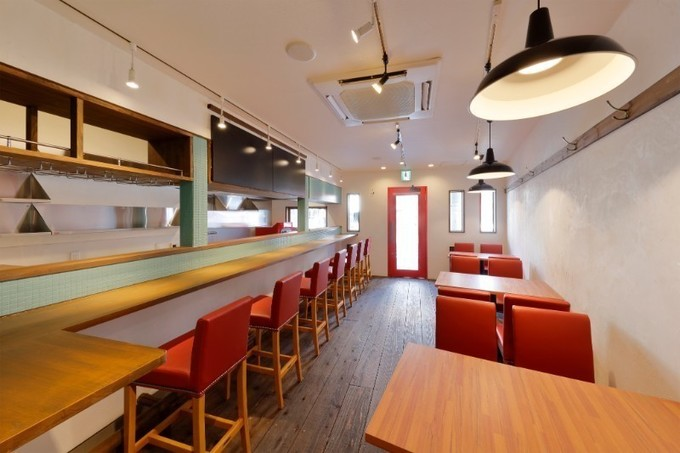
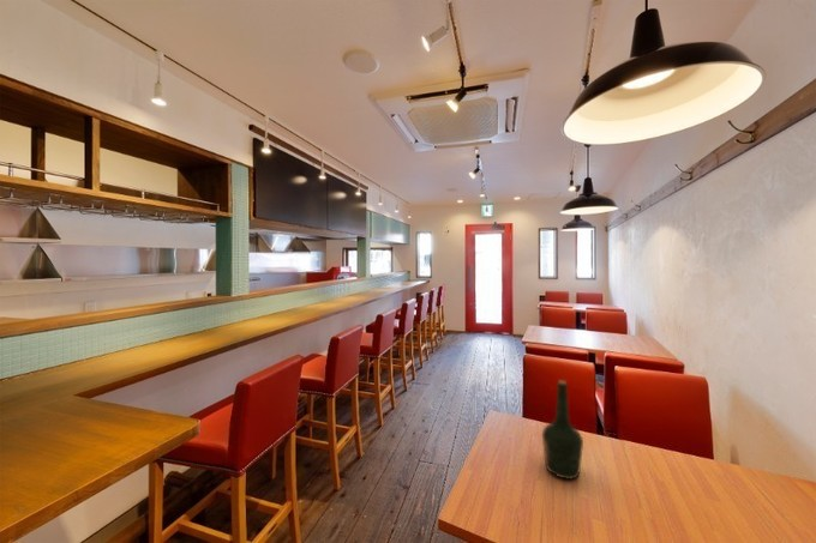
+ bottle [541,380,584,481]
